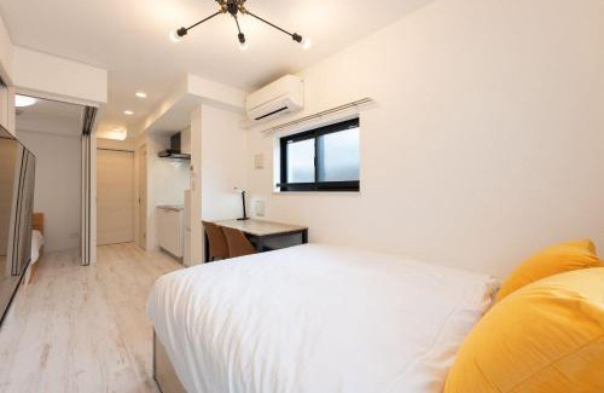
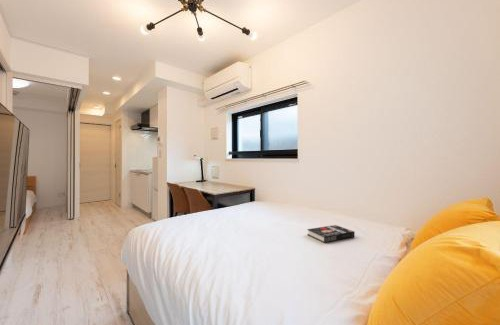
+ book [306,224,356,244]
